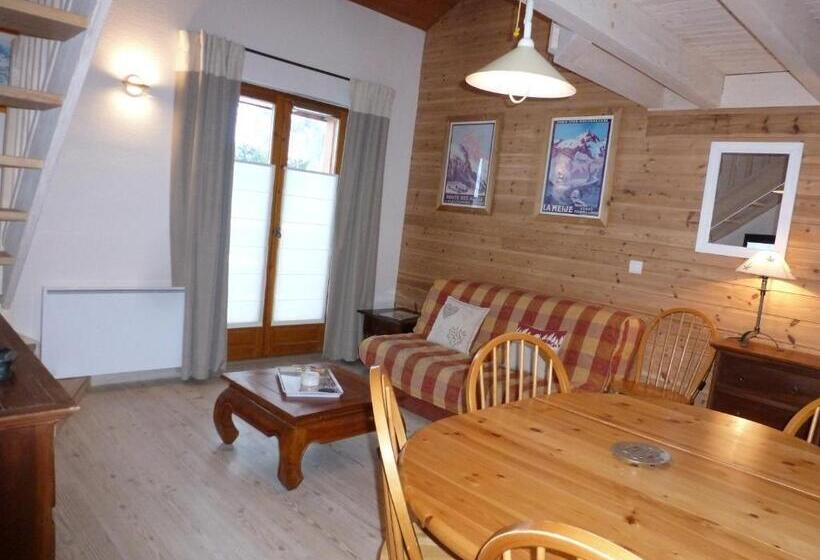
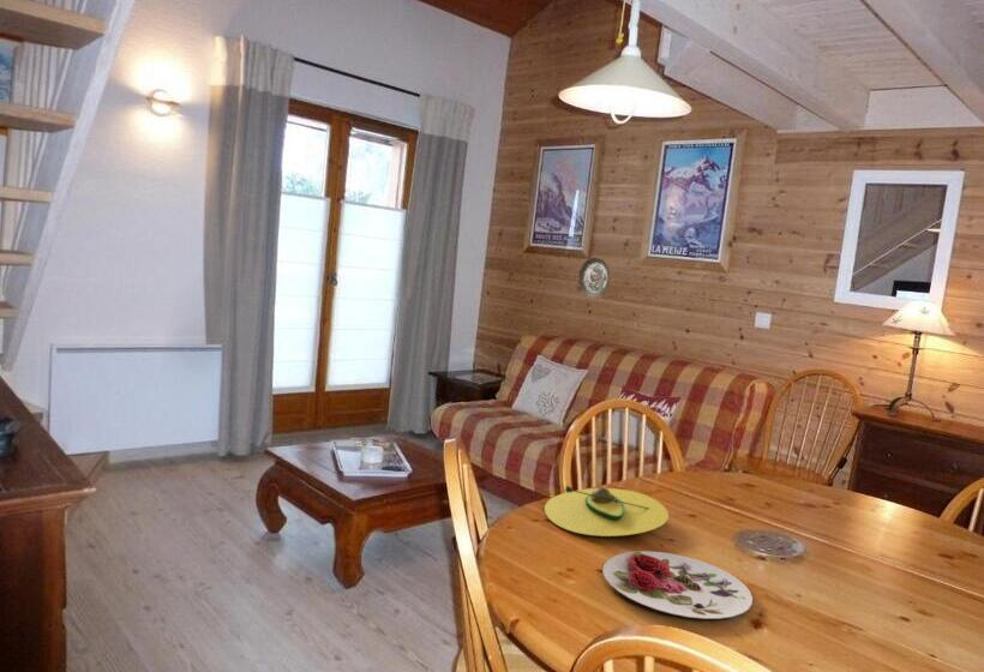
+ plate [601,550,754,620]
+ avocado [544,485,670,538]
+ decorative plate [577,257,611,299]
